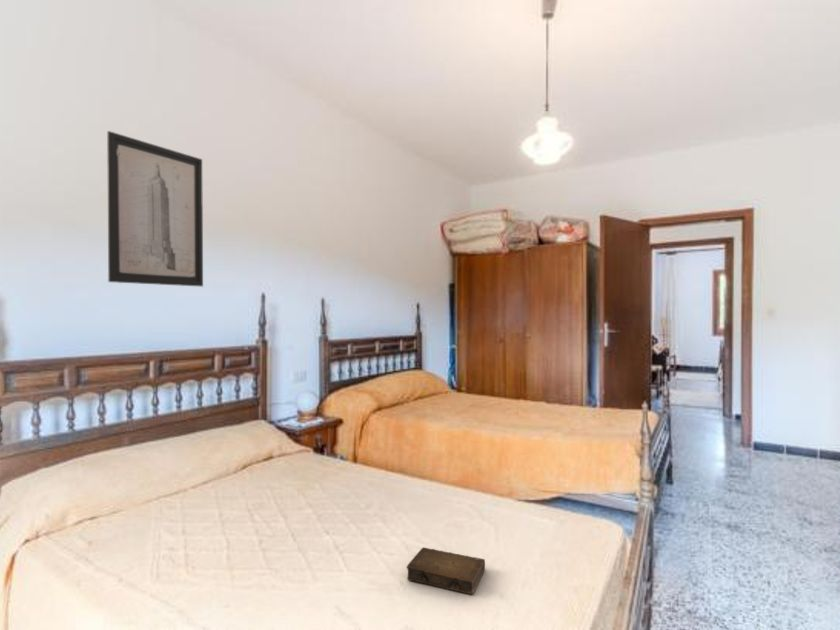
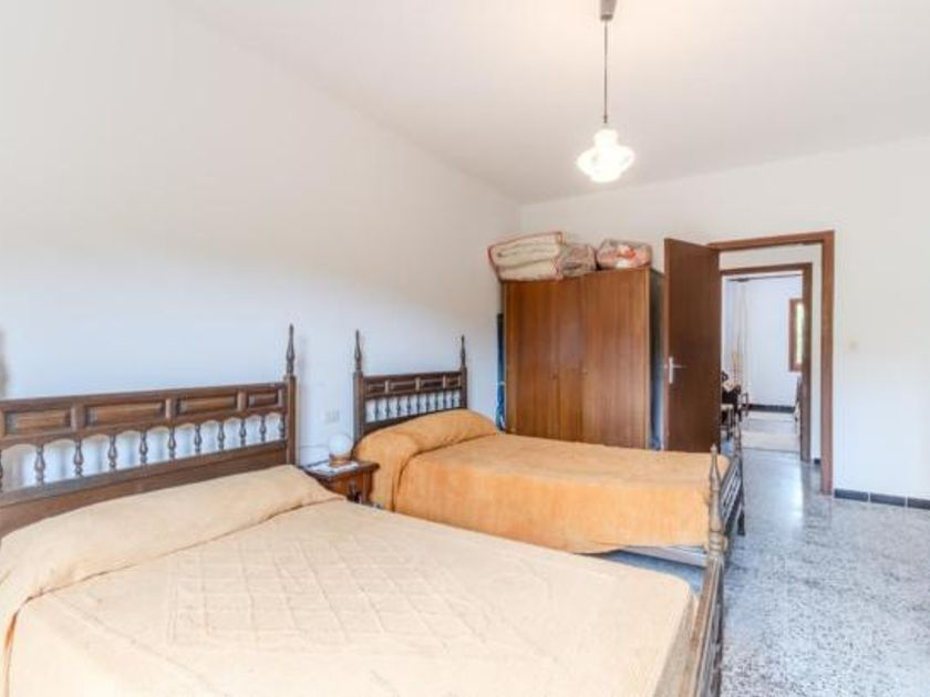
- book [405,546,486,596]
- wall art [106,130,204,288]
